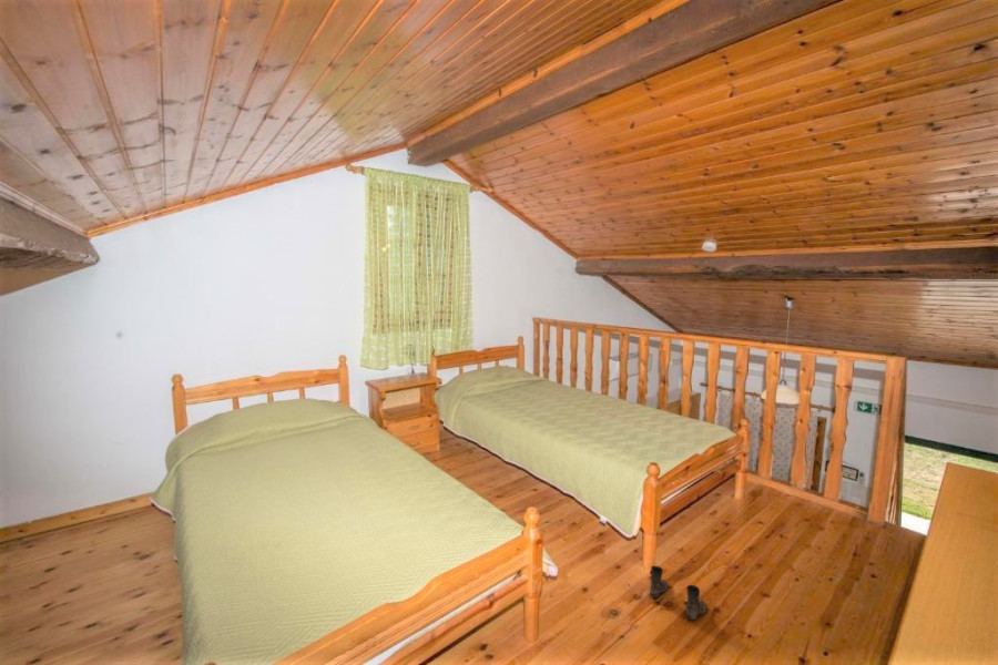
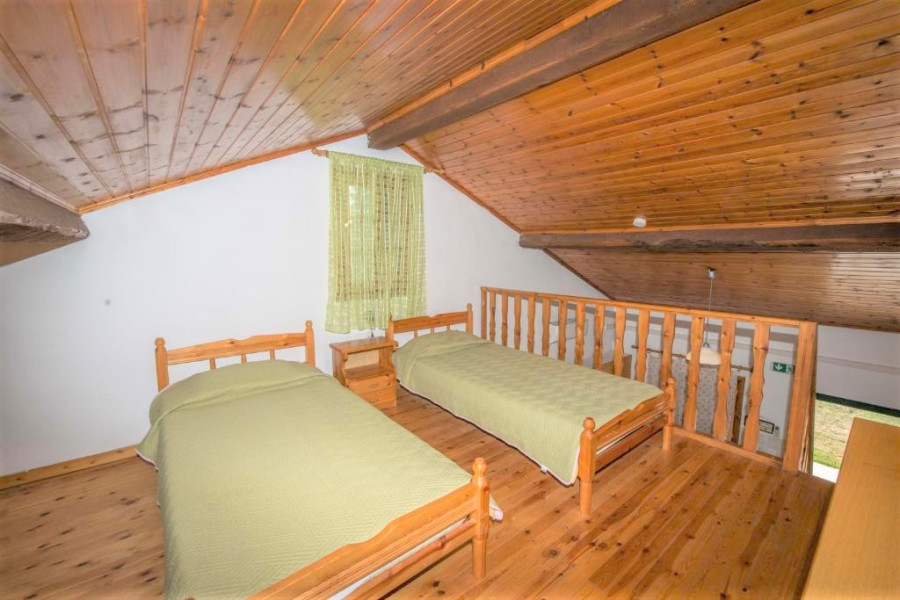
- boots [649,565,707,621]
